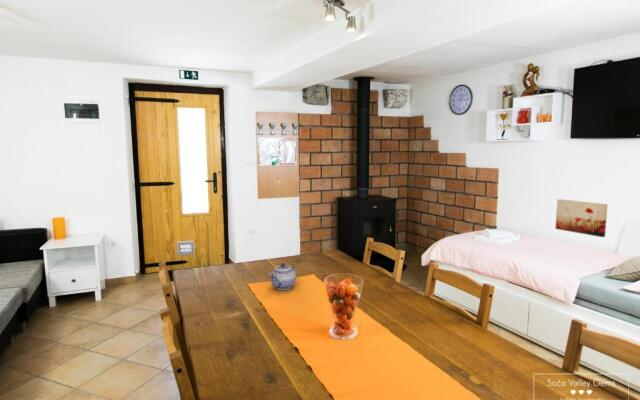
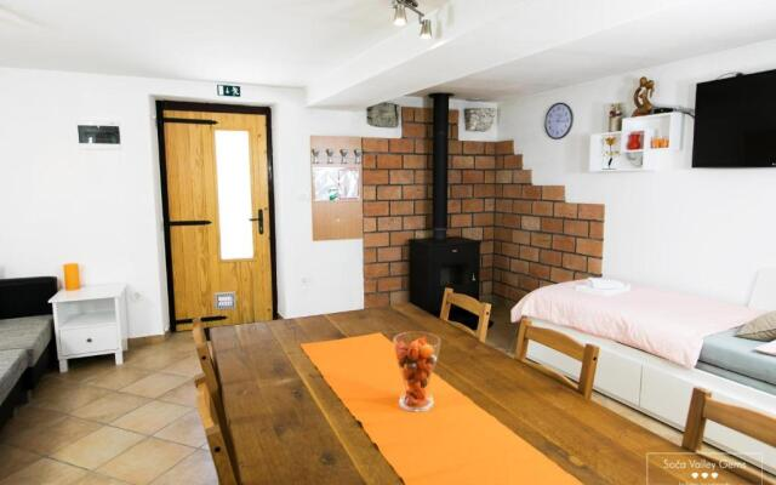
- wall art [554,198,609,238]
- teapot [268,262,298,291]
